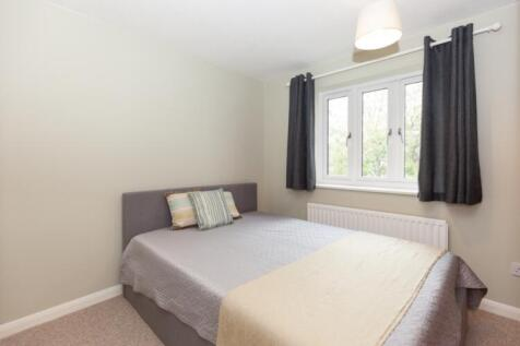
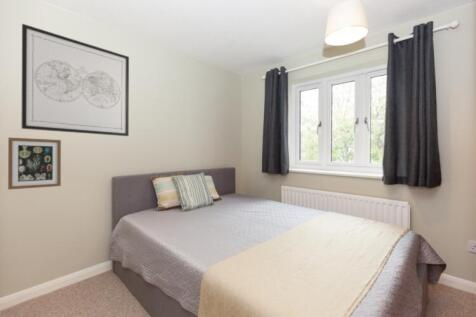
+ wall art [21,23,130,137]
+ wall art [7,137,62,191]
